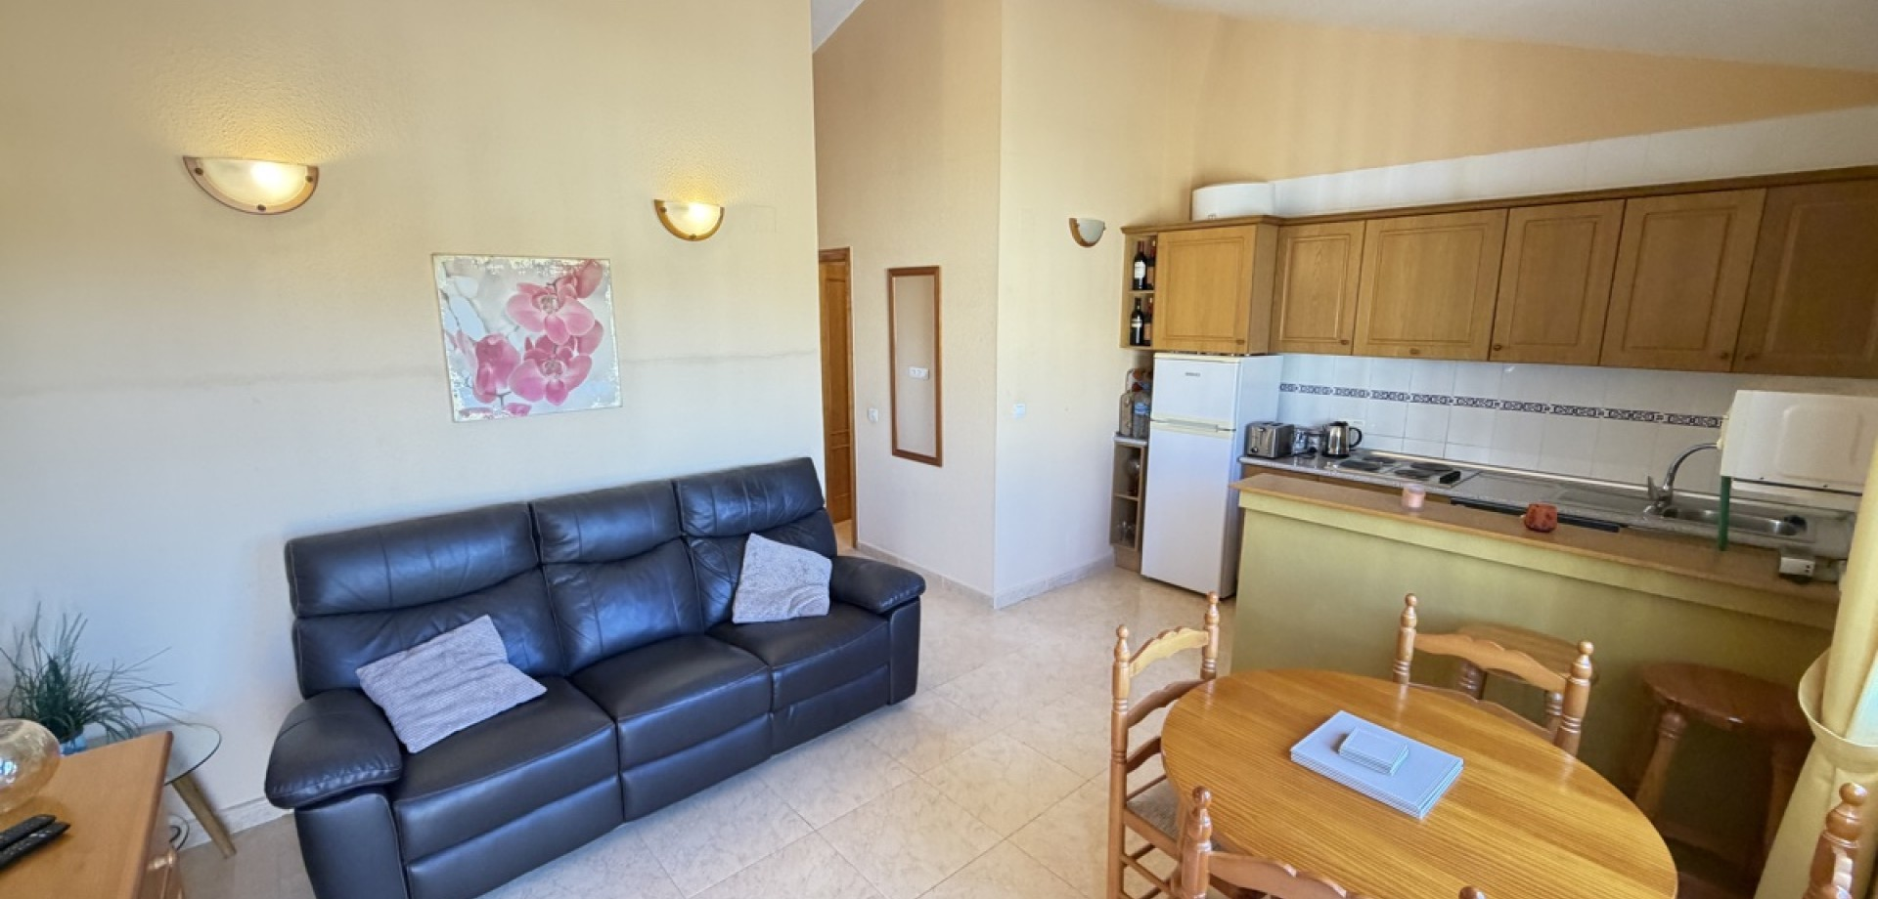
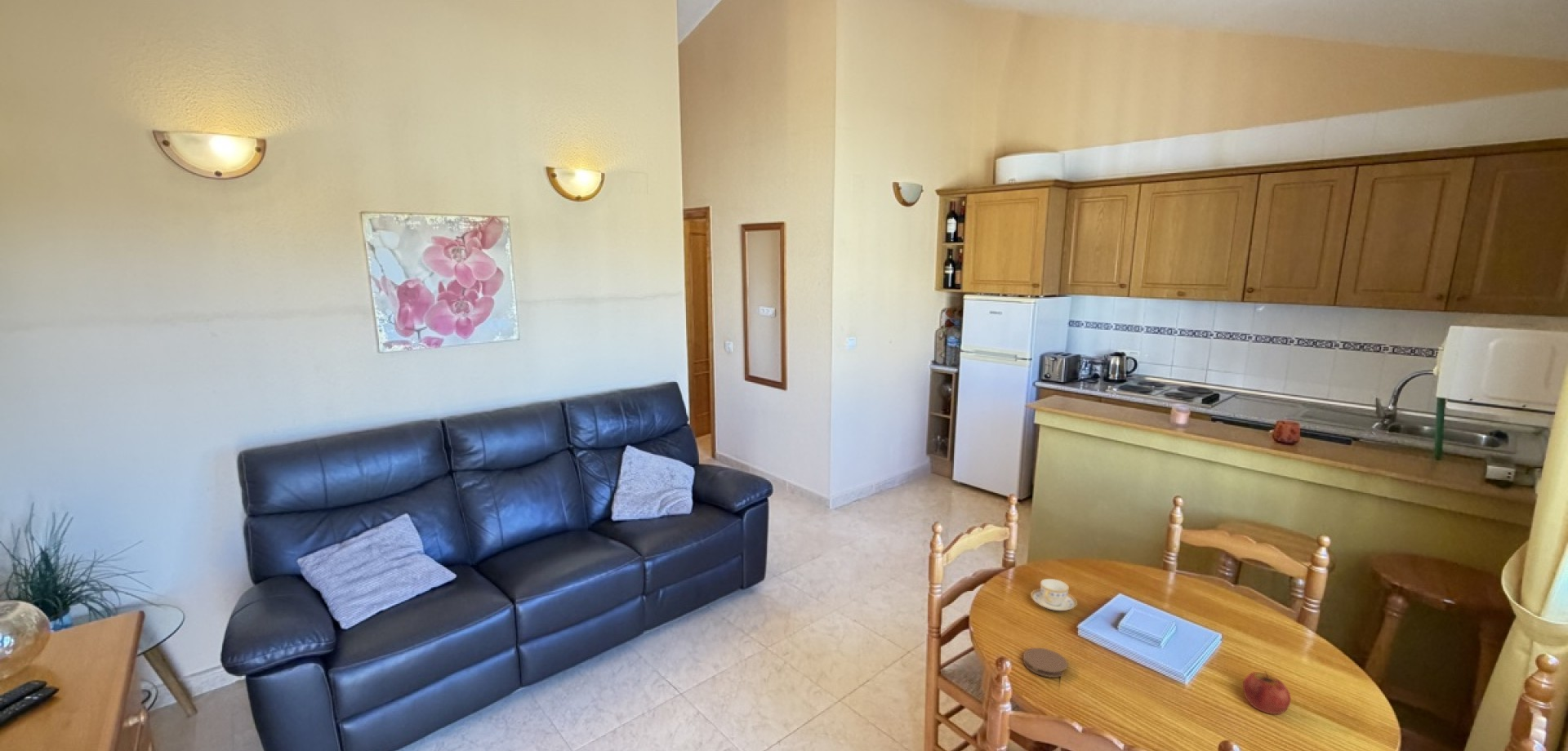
+ teacup [1030,578,1078,611]
+ coaster [1022,647,1068,678]
+ apple [1242,669,1291,715]
